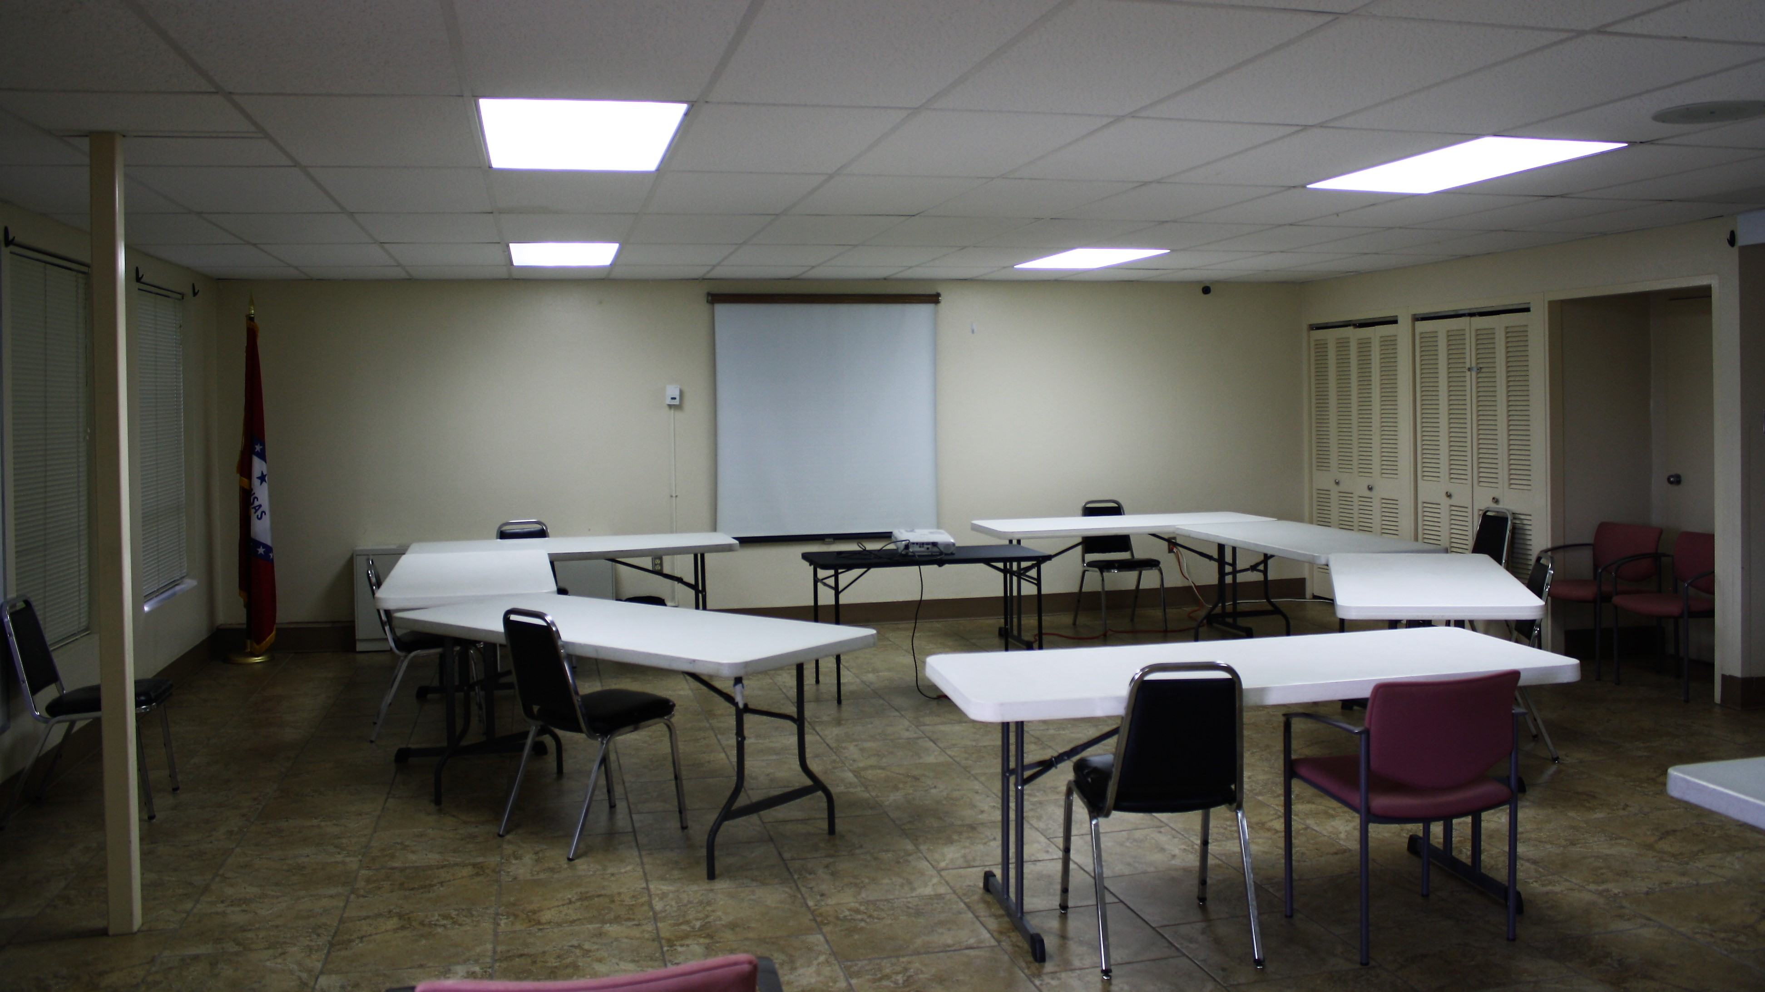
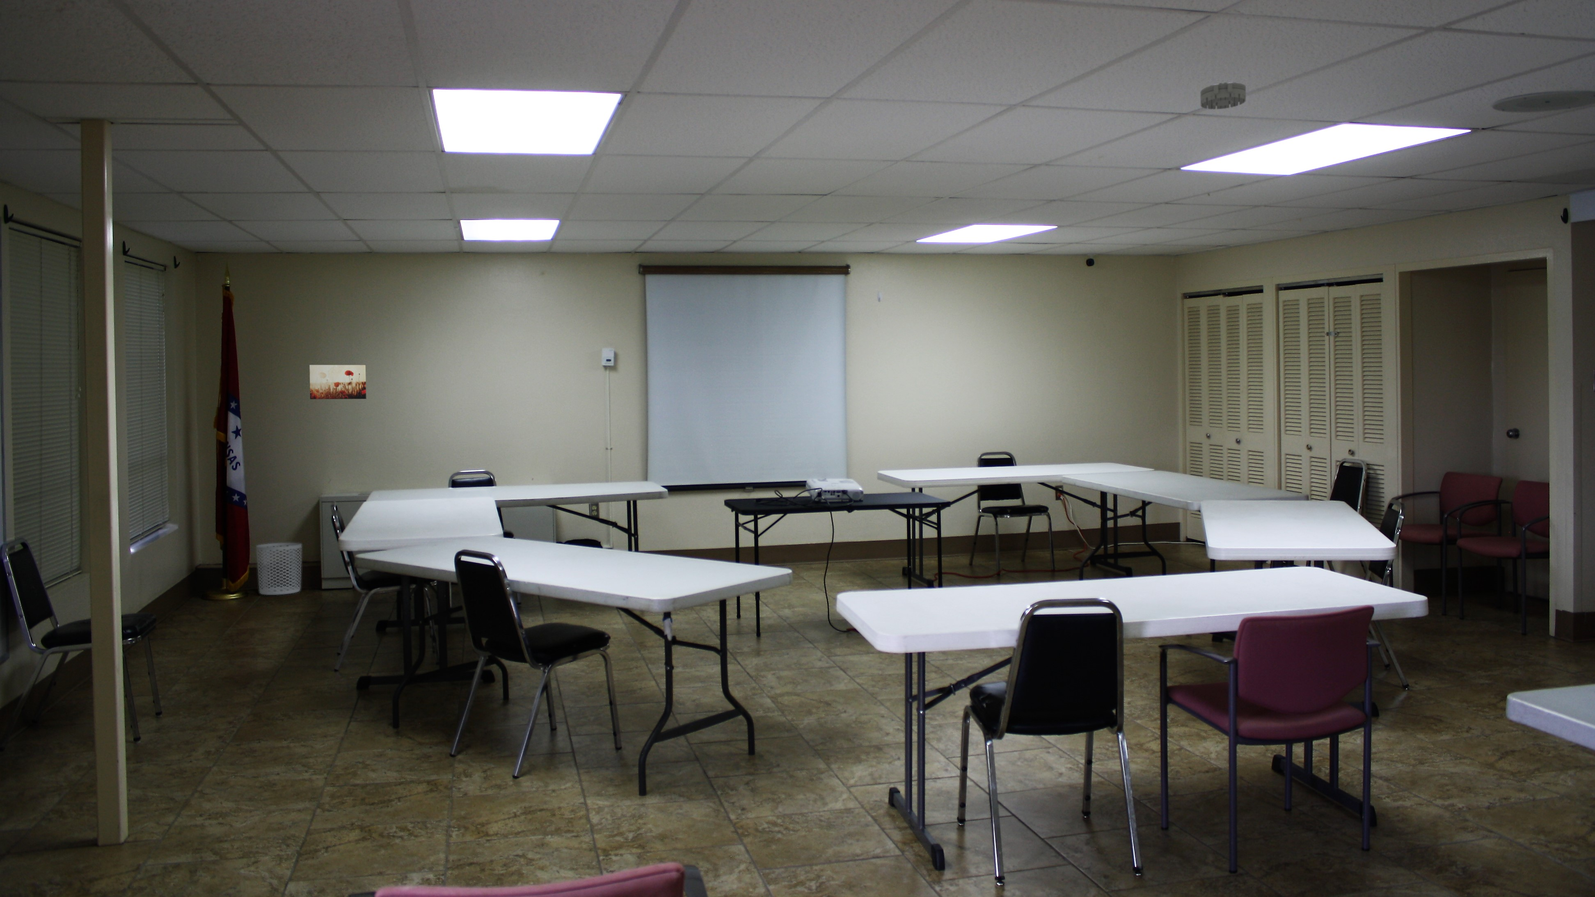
+ wall art [309,365,367,400]
+ waste bin [255,542,302,596]
+ smoke detector [1201,82,1247,110]
